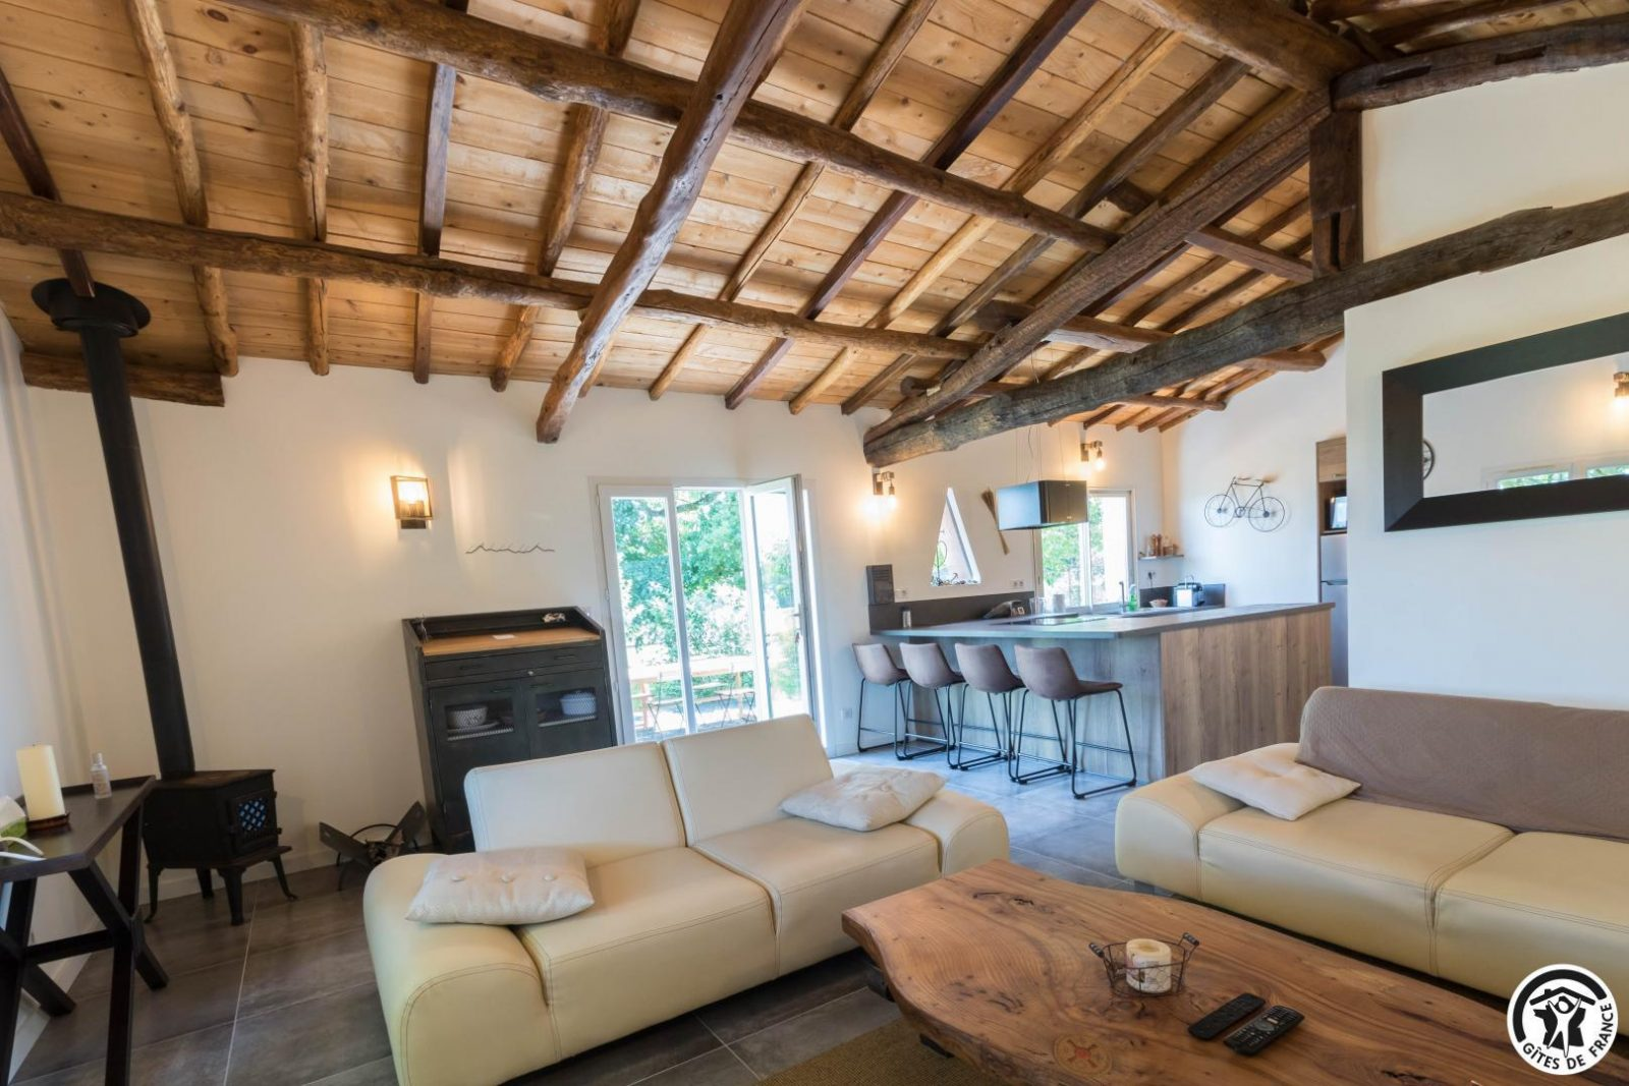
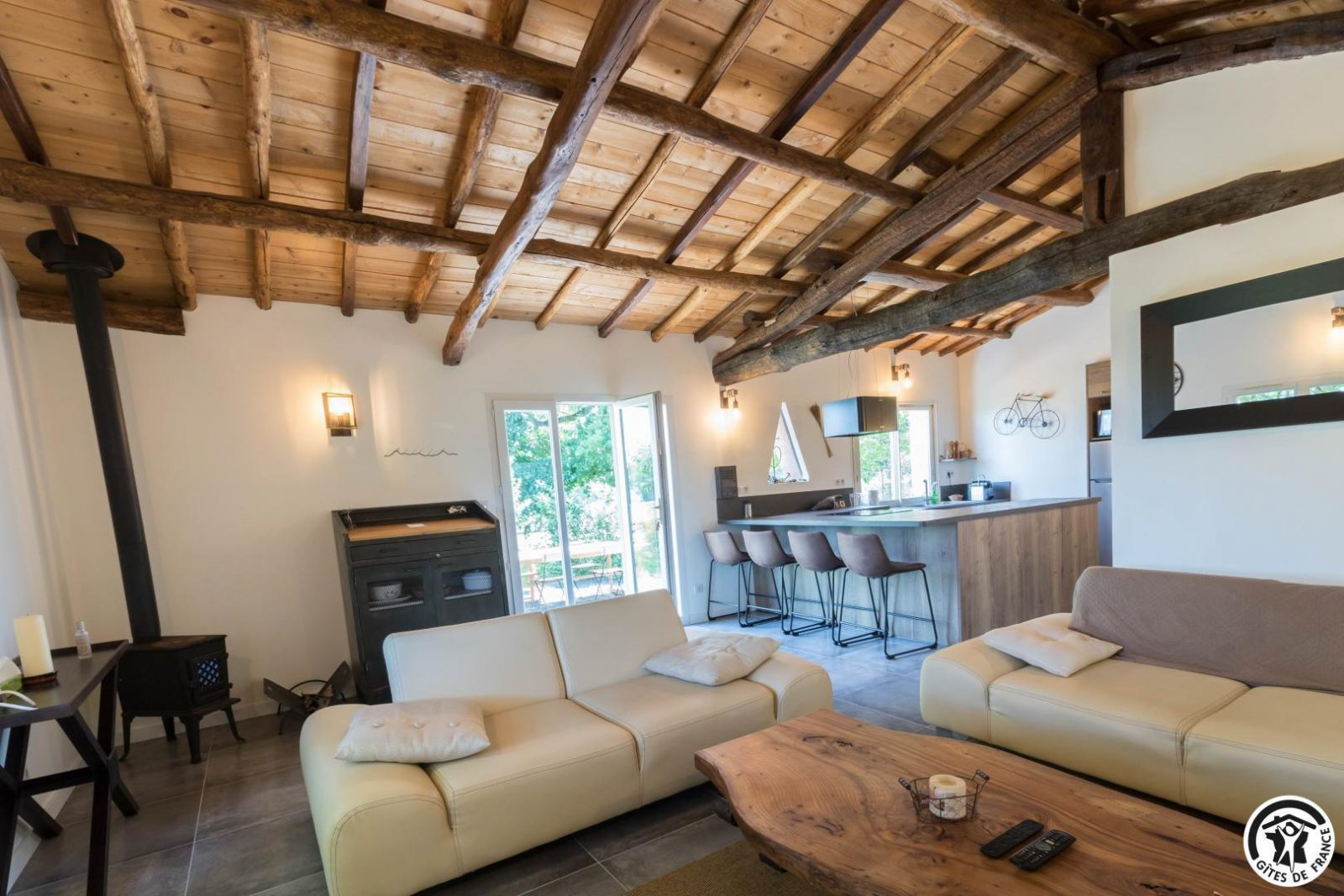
- coaster [1053,1031,1113,1078]
